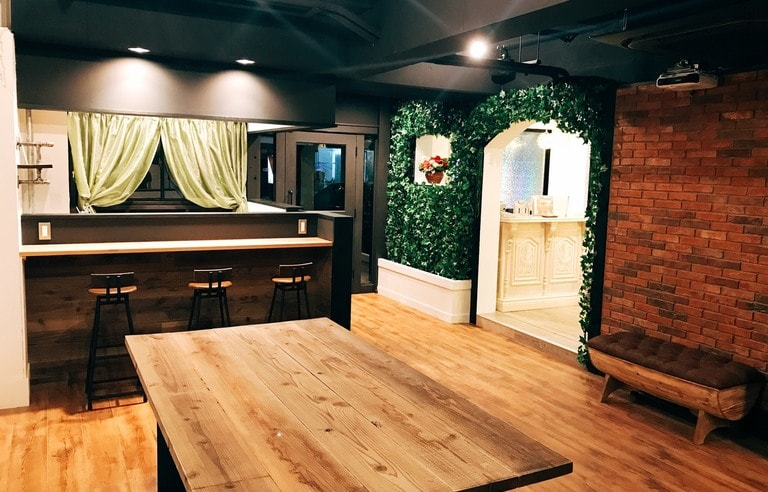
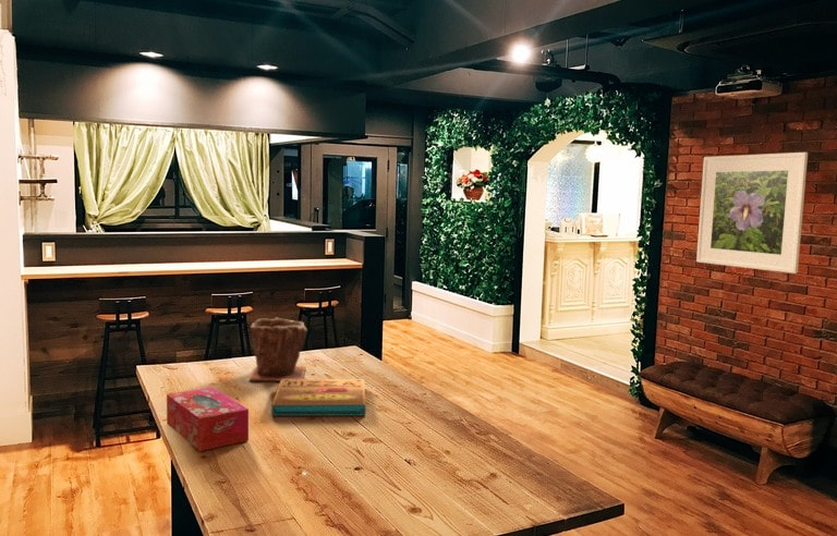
+ plant pot [247,316,308,382]
+ pizza box [270,378,367,417]
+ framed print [695,151,809,275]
+ tissue box [166,386,250,452]
